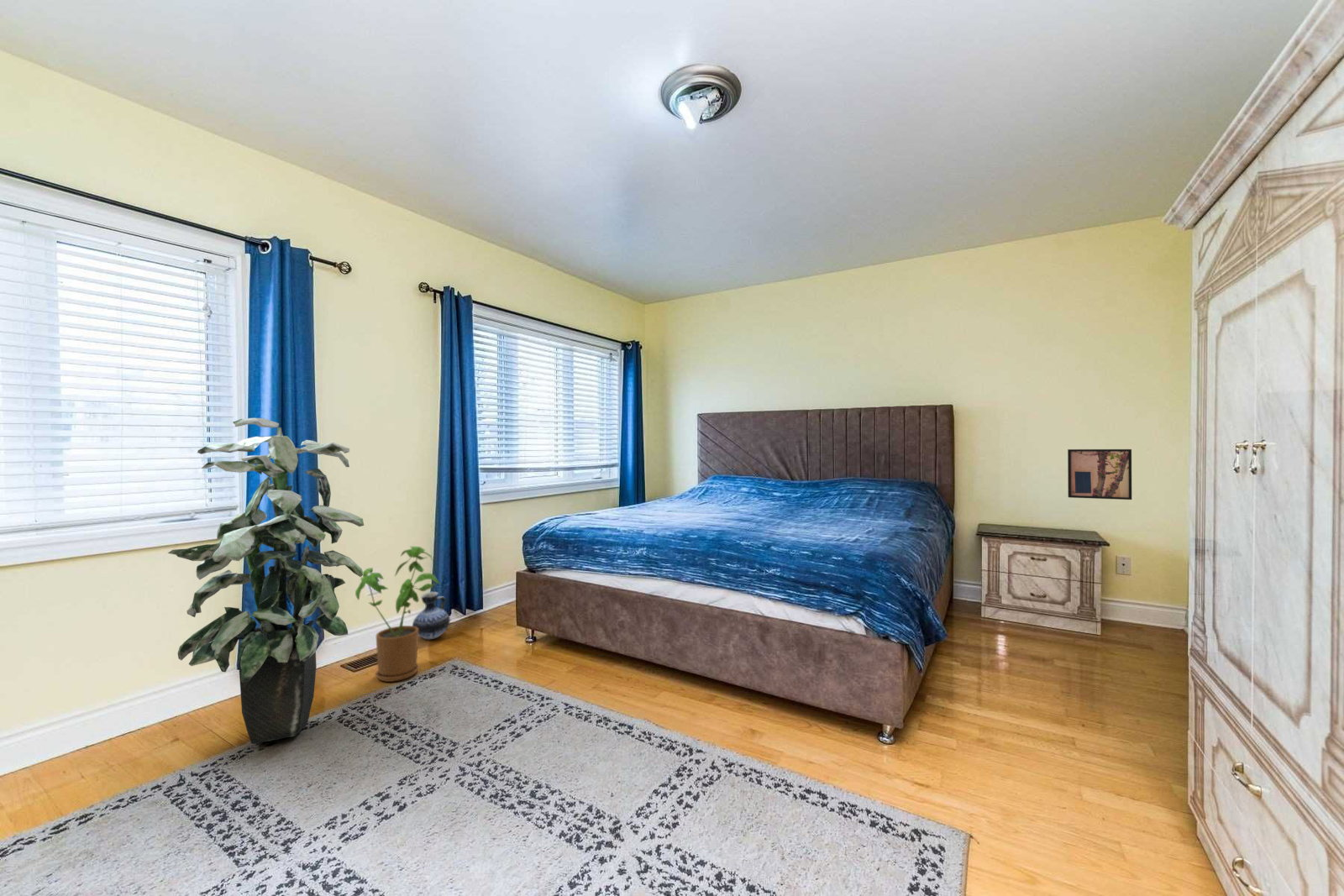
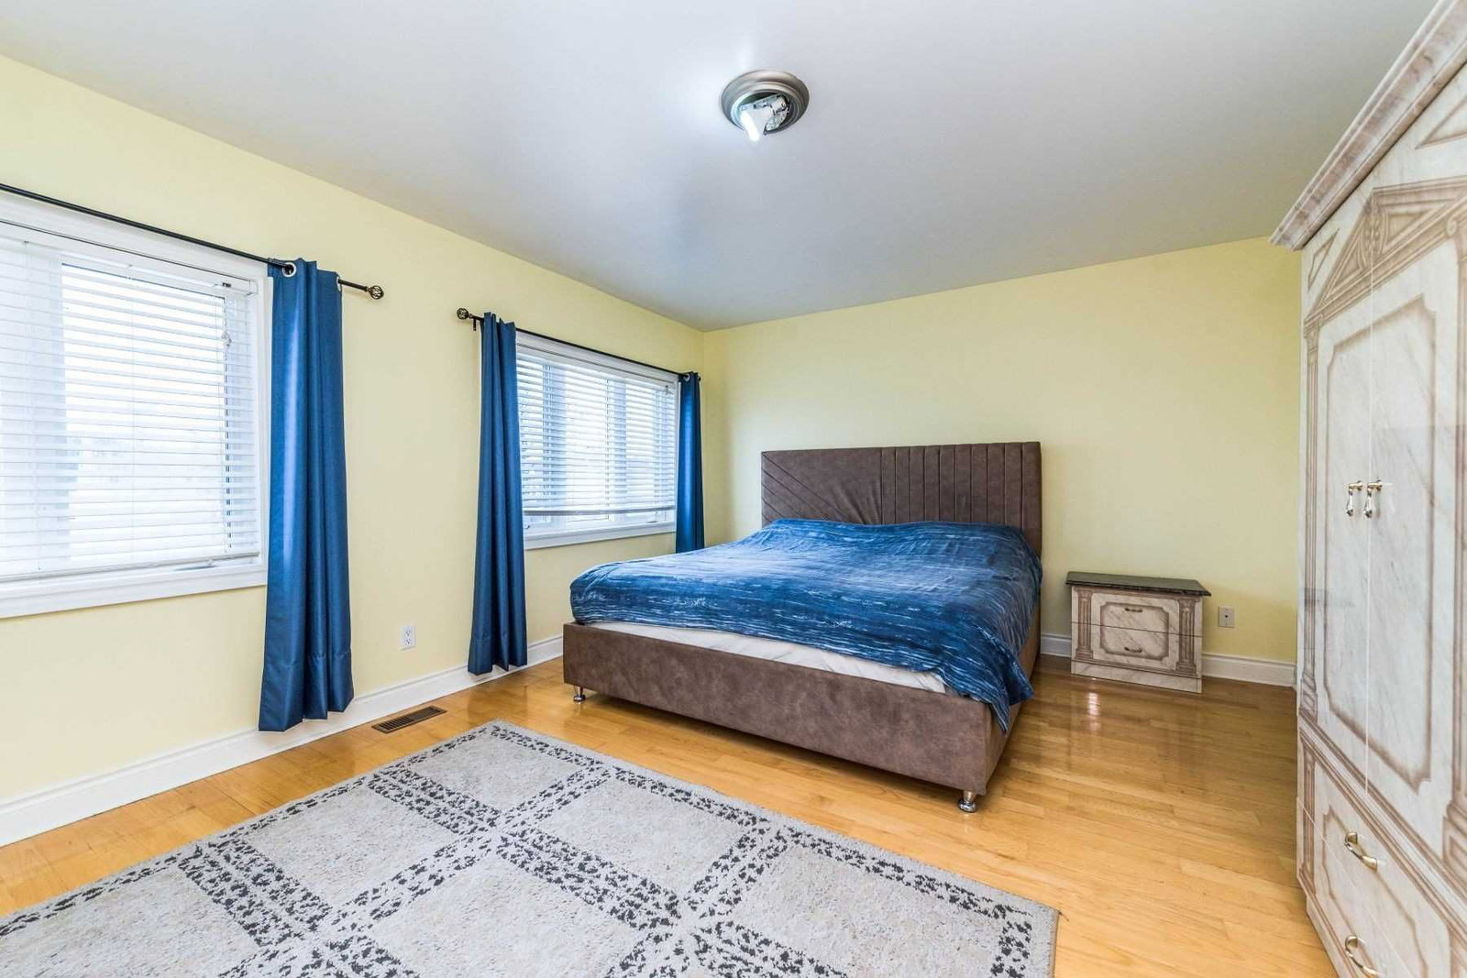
- house plant [354,546,441,683]
- wall art [1067,448,1132,500]
- ceramic jug [412,591,451,640]
- indoor plant [167,417,365,745]
